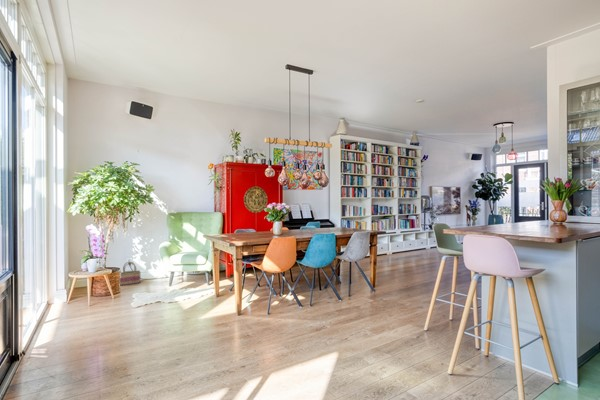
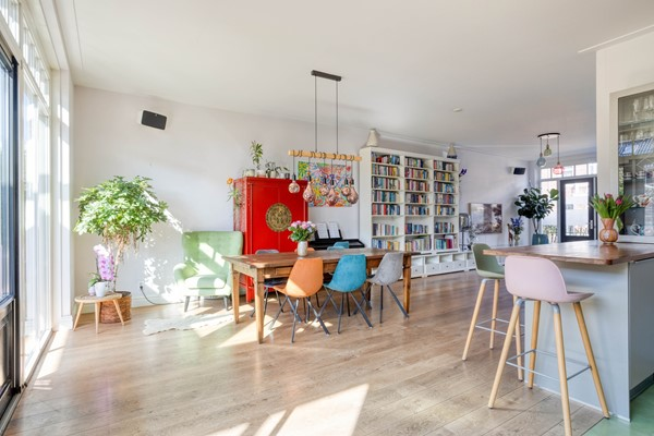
- basket [119,261,142,286]
